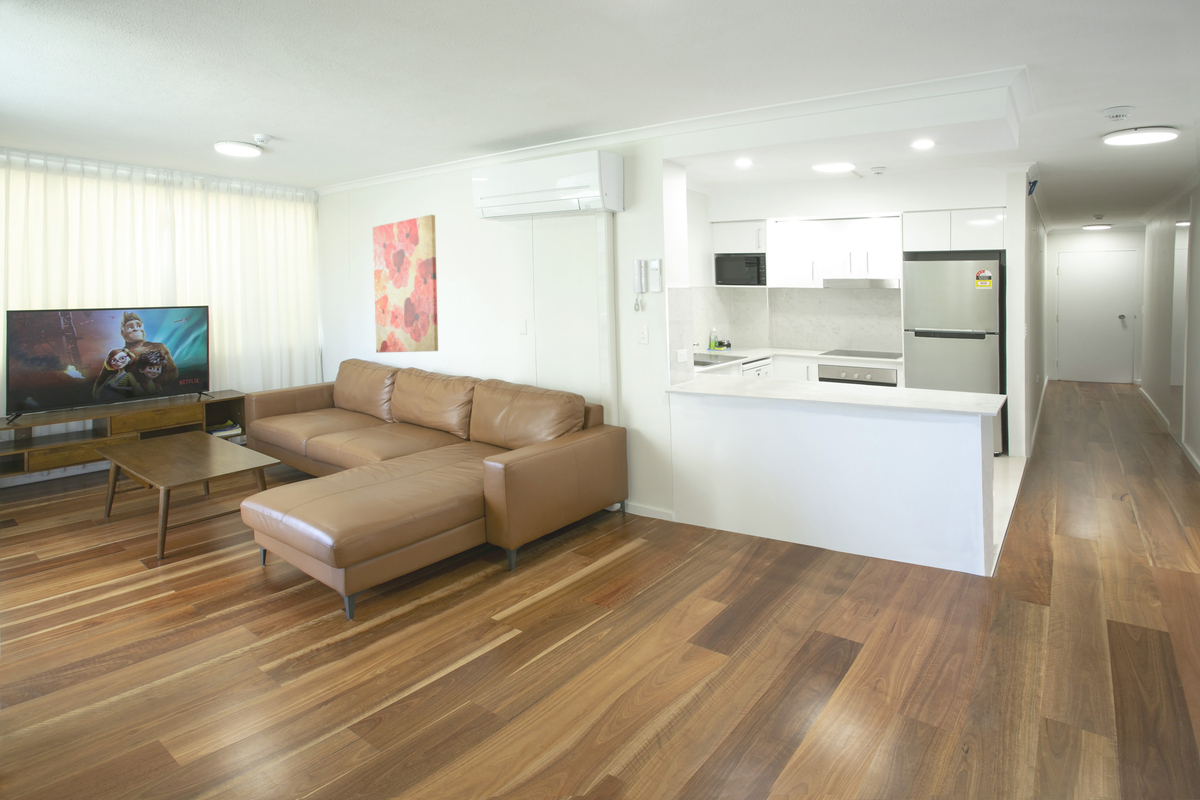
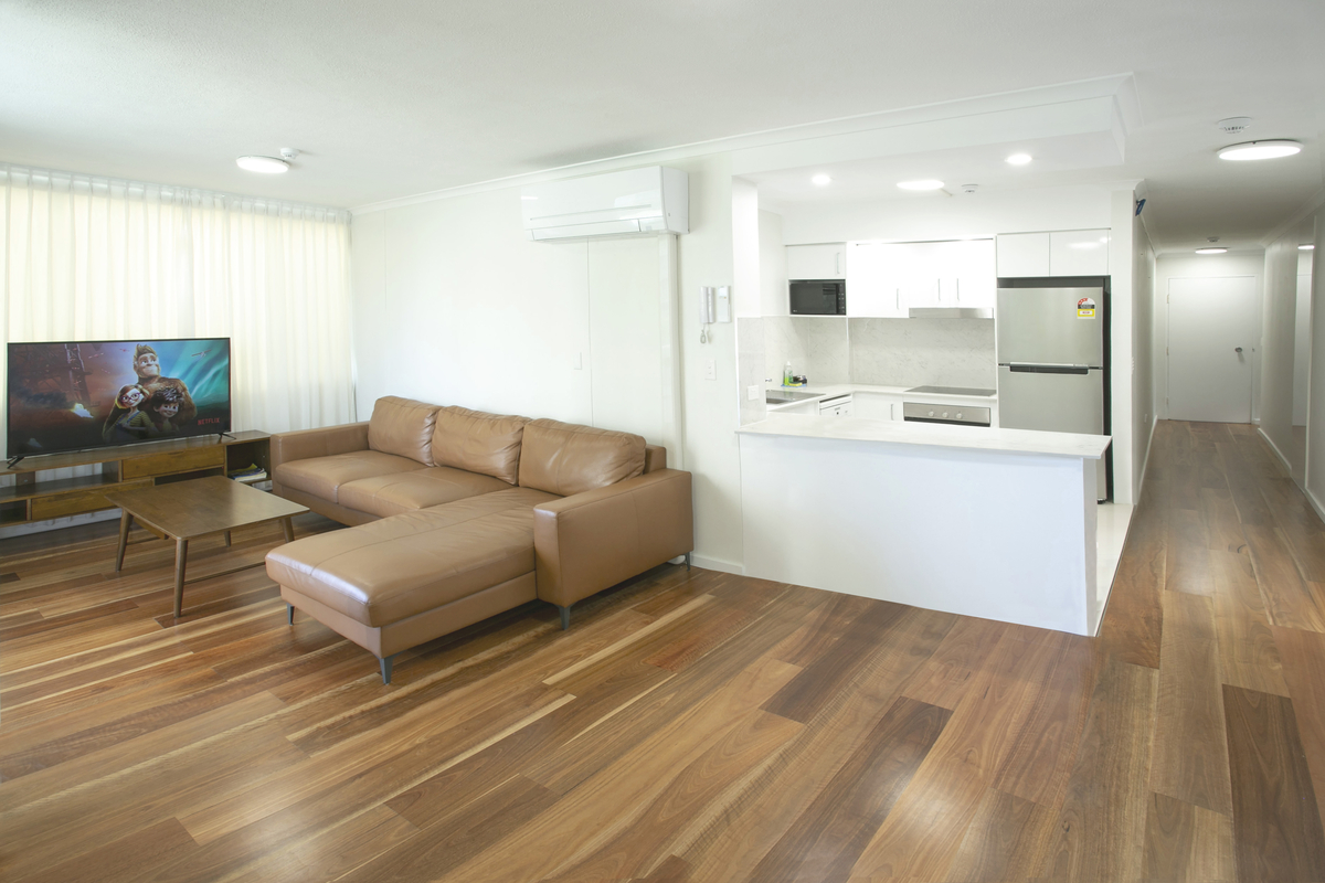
- wall art [372,214,439,354]
